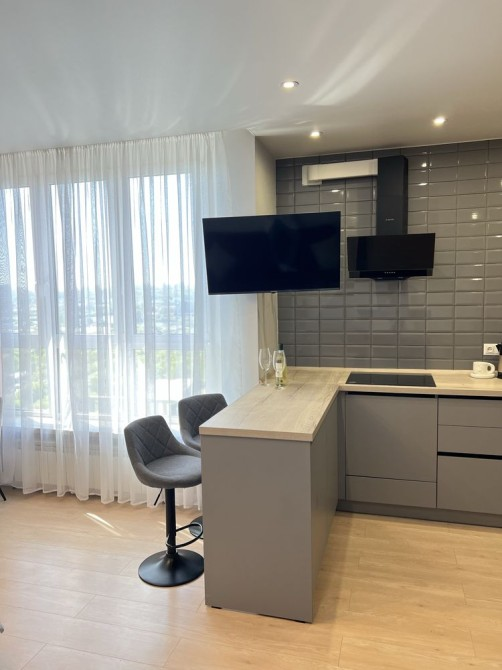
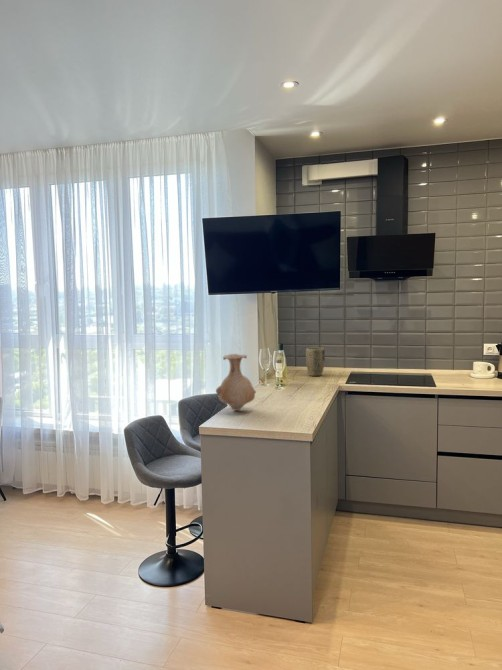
+ vase [215,353,257,412]
+ plant pot [305,347,326,377]
